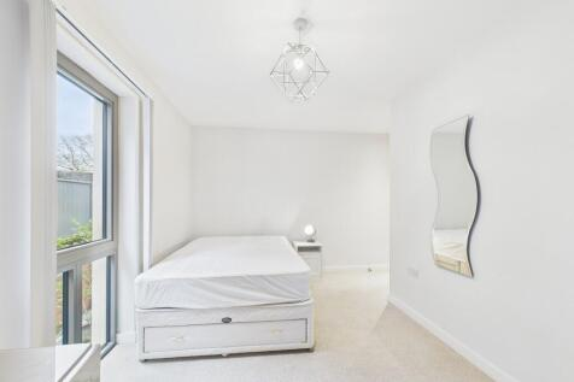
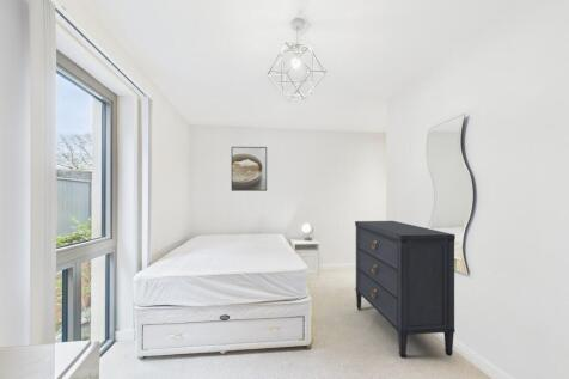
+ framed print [231,146,268,192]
+ dresser [354,220,457,359]
